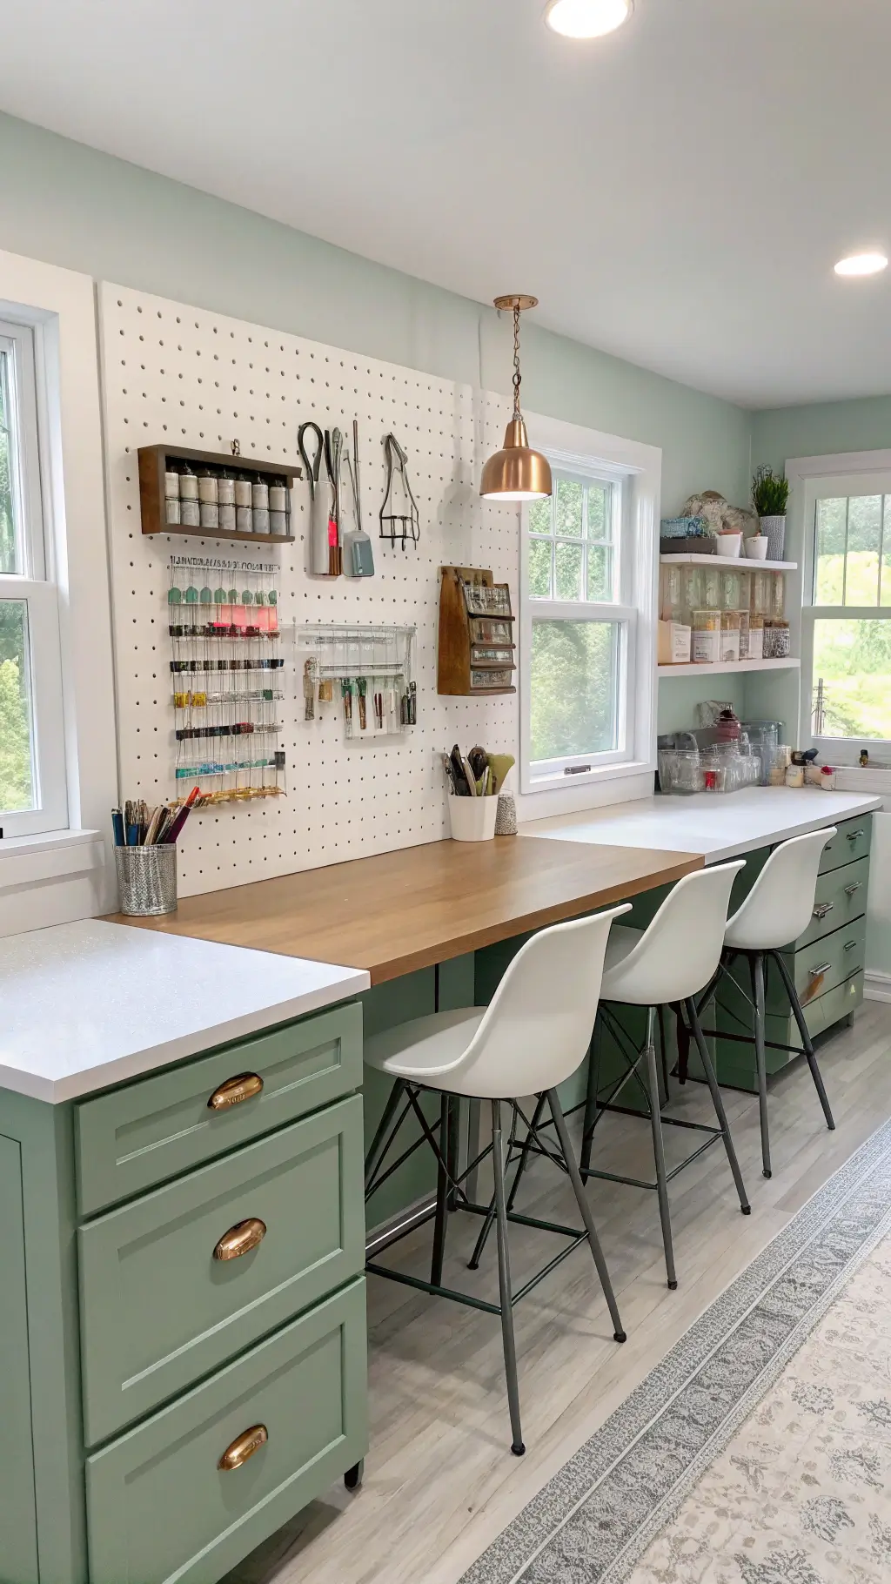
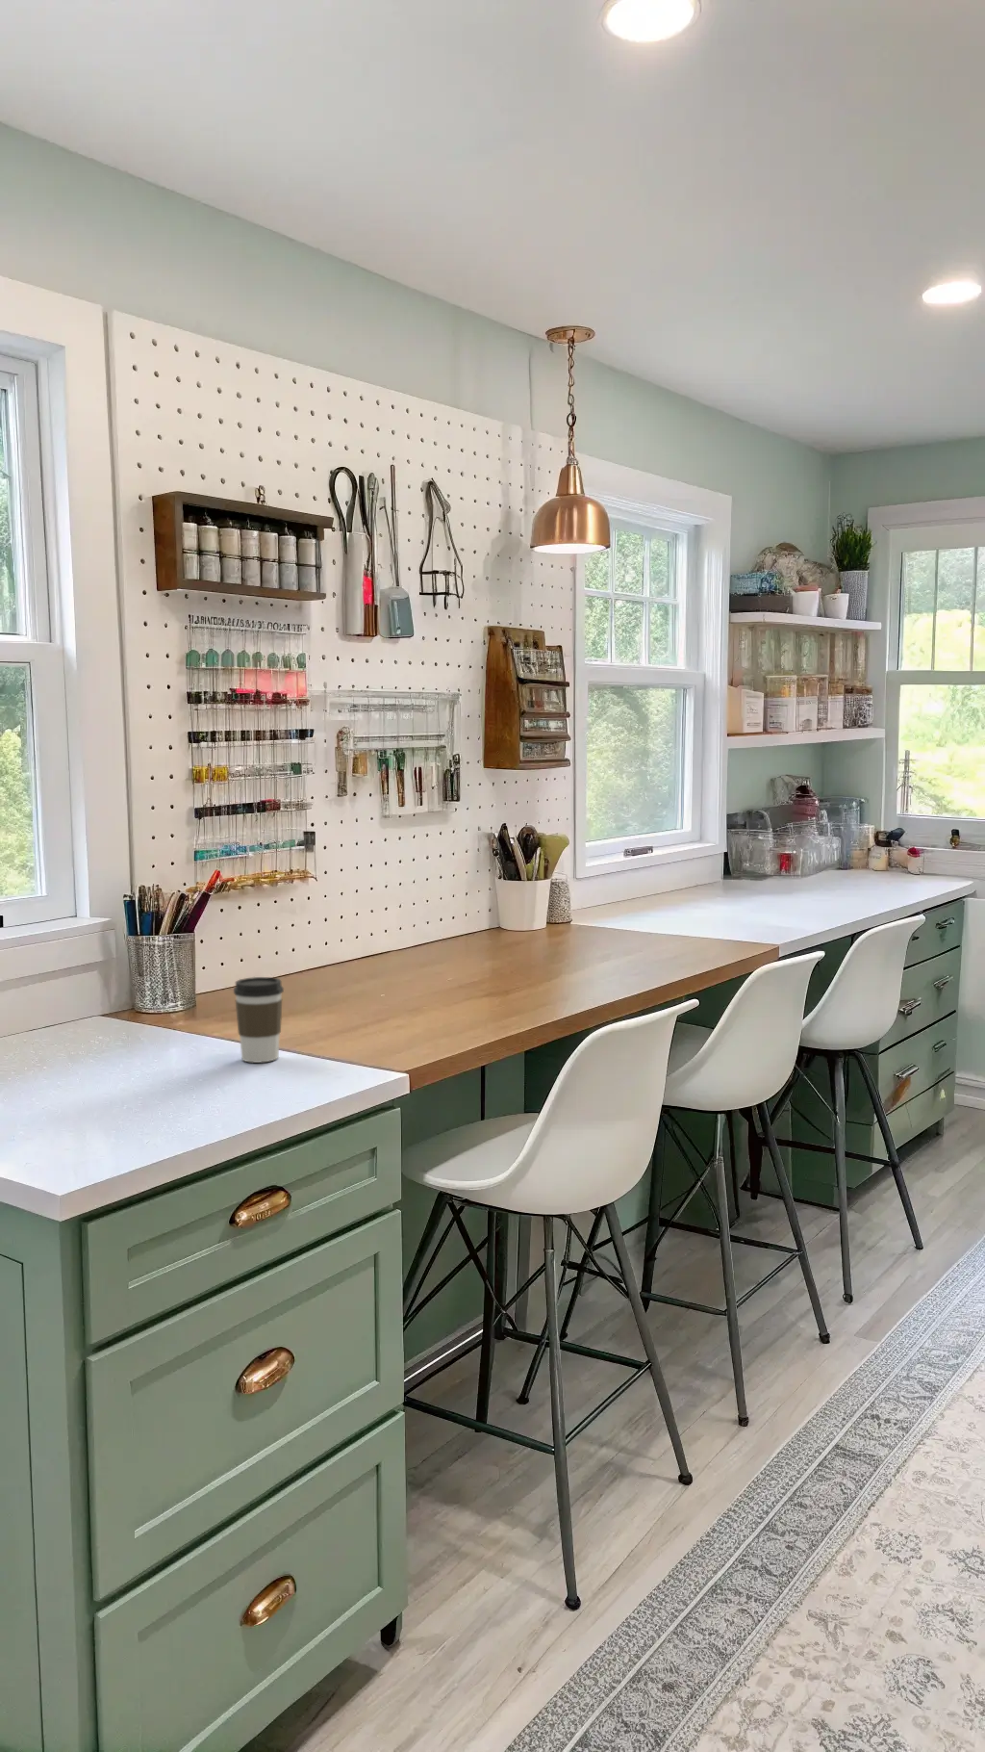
+ coffee cup [233,976,285,1064]
